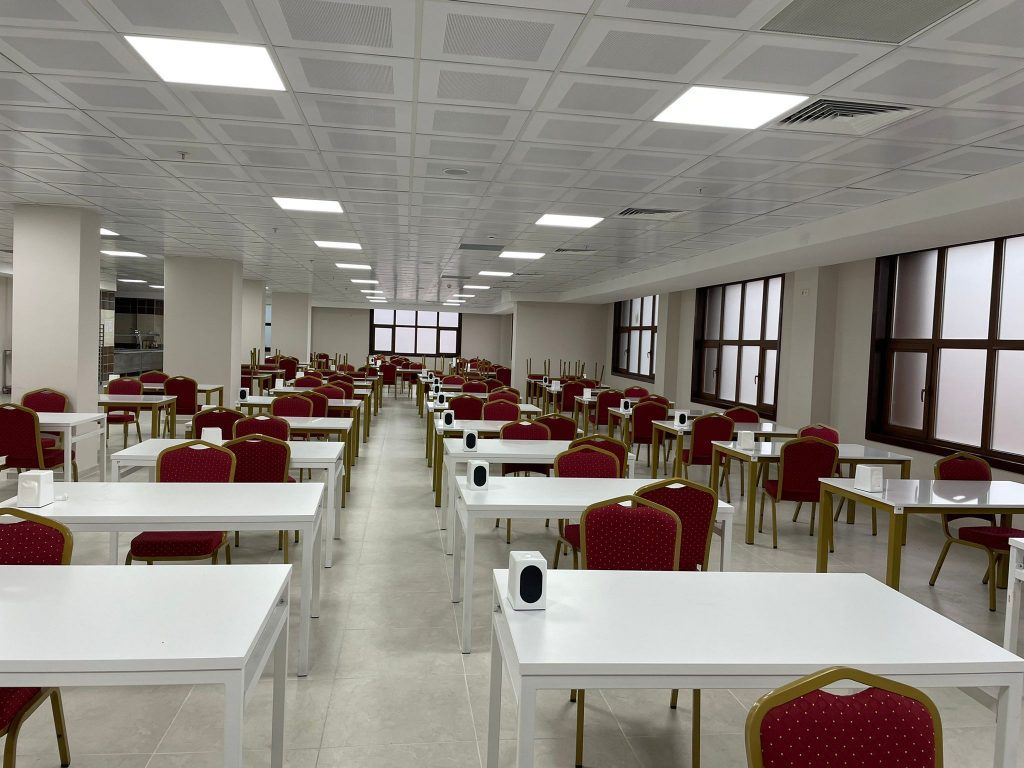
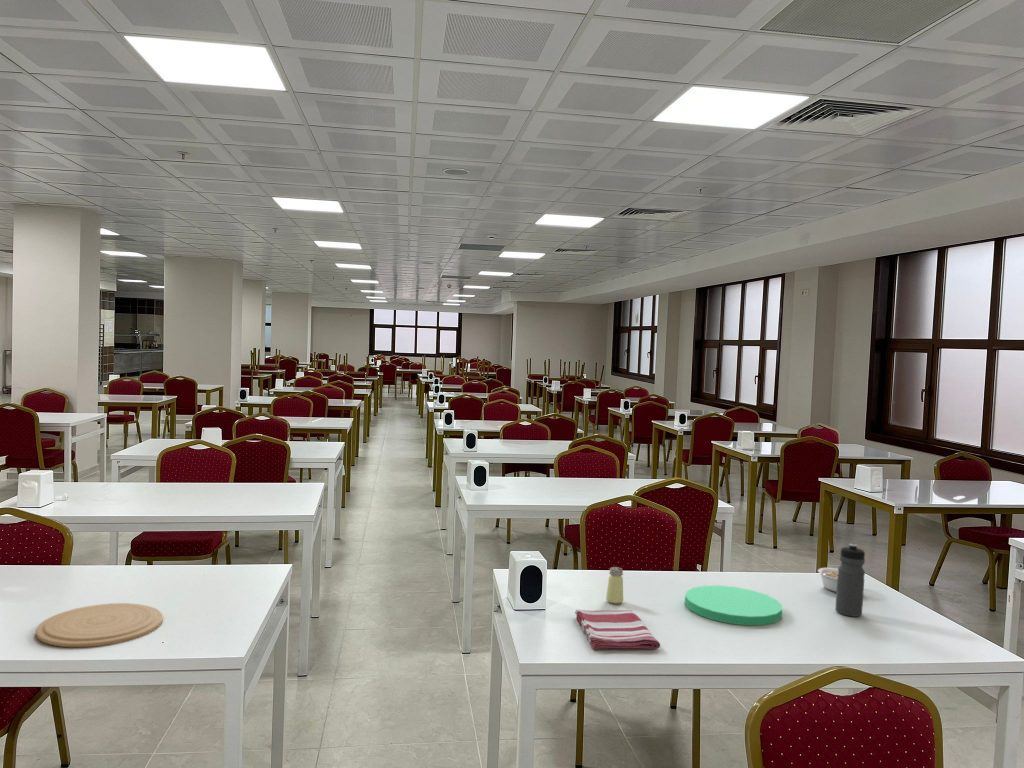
+ legume [817,567,838,593]
+ saltshaker [605,566,624,605]
+ dish towel [574,608,661,651]
+ plate [35,602,164,648]
+ water bottle [834,543,866,618]
+ plate [684,584,783,626]
